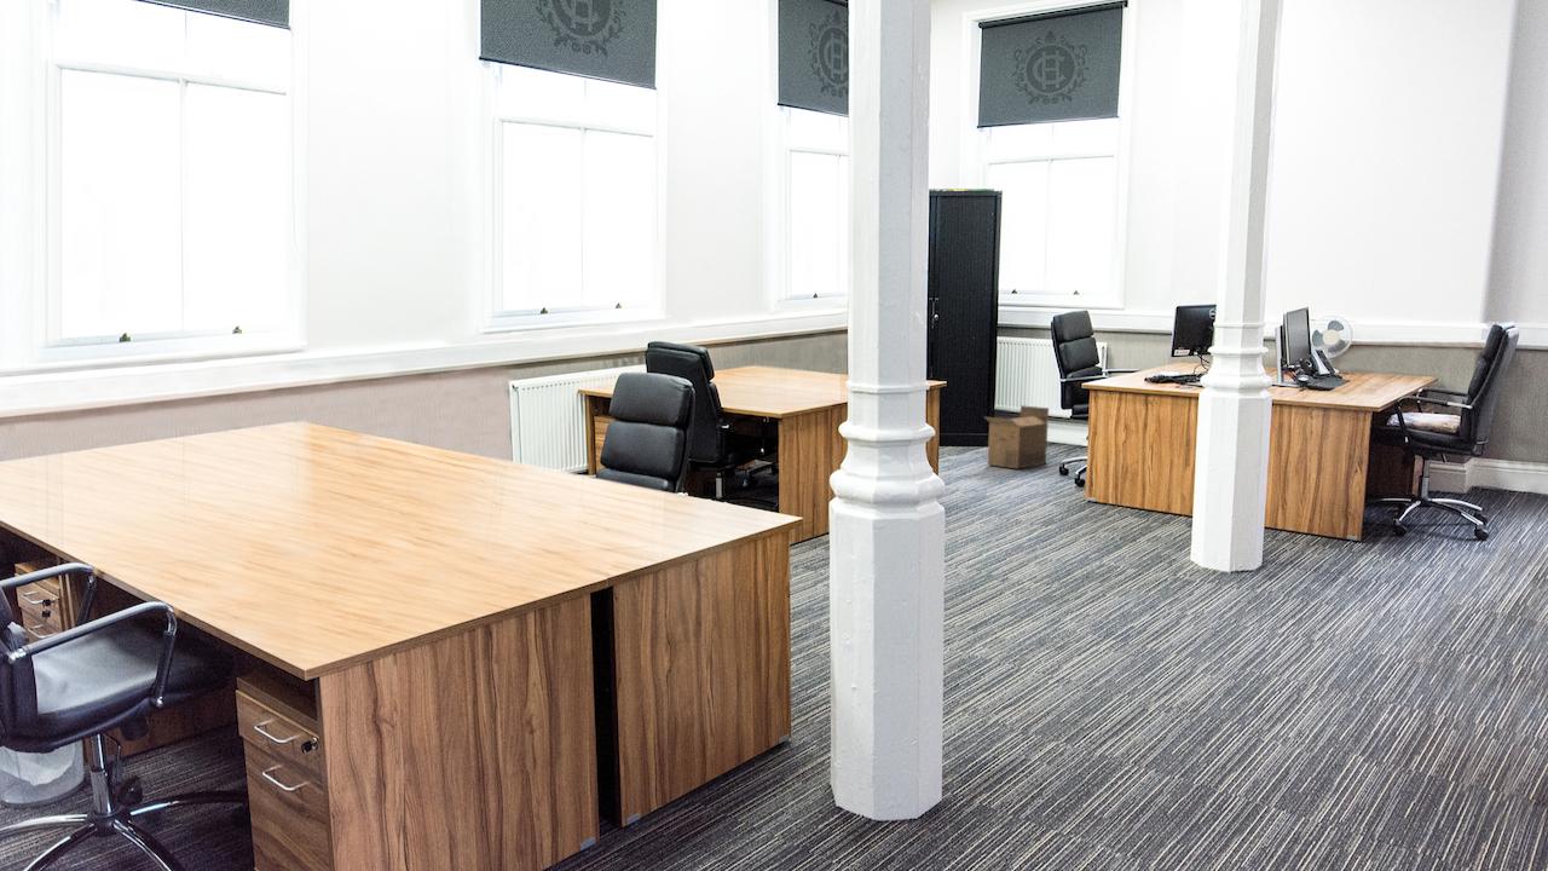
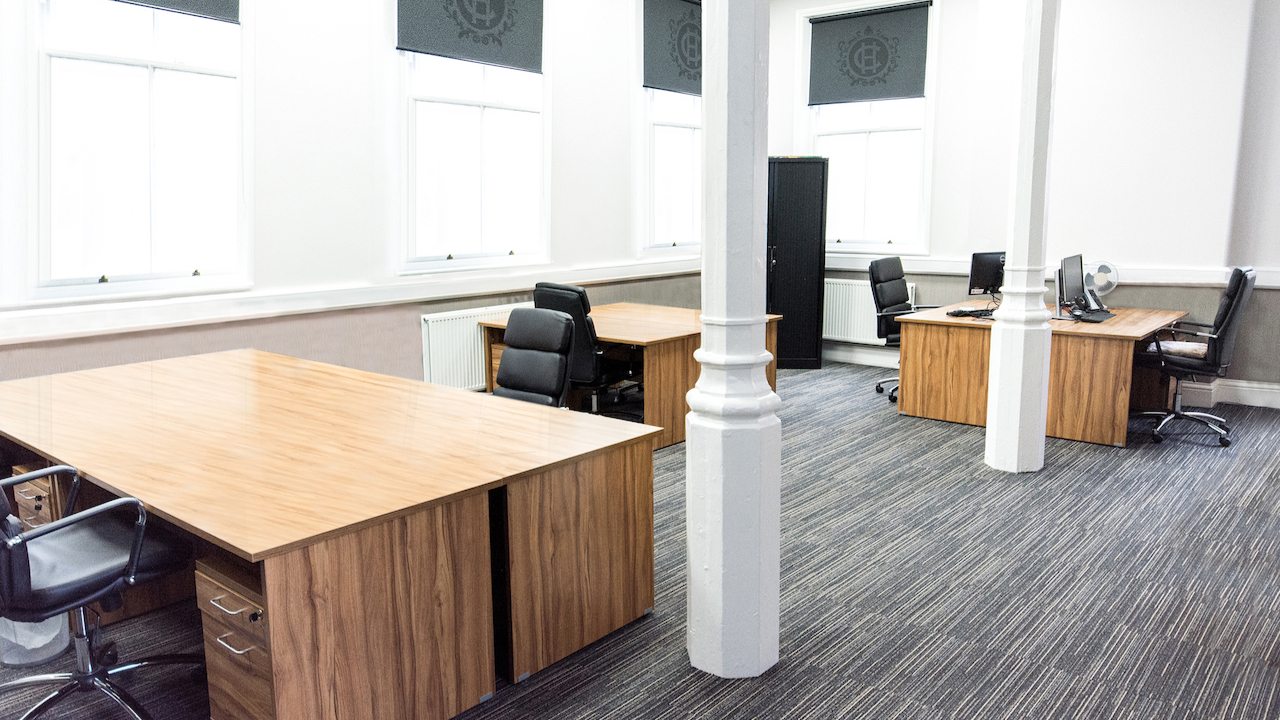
- cardboard box [982,404,1051,471]
